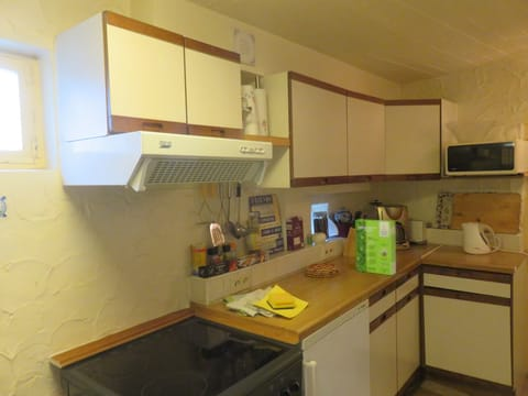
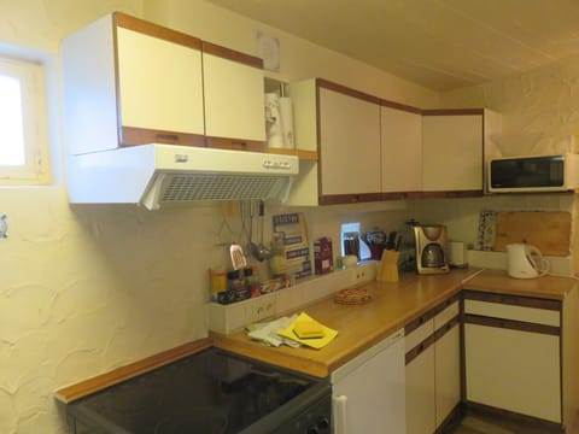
- cake mix box [354,218,397,276]
